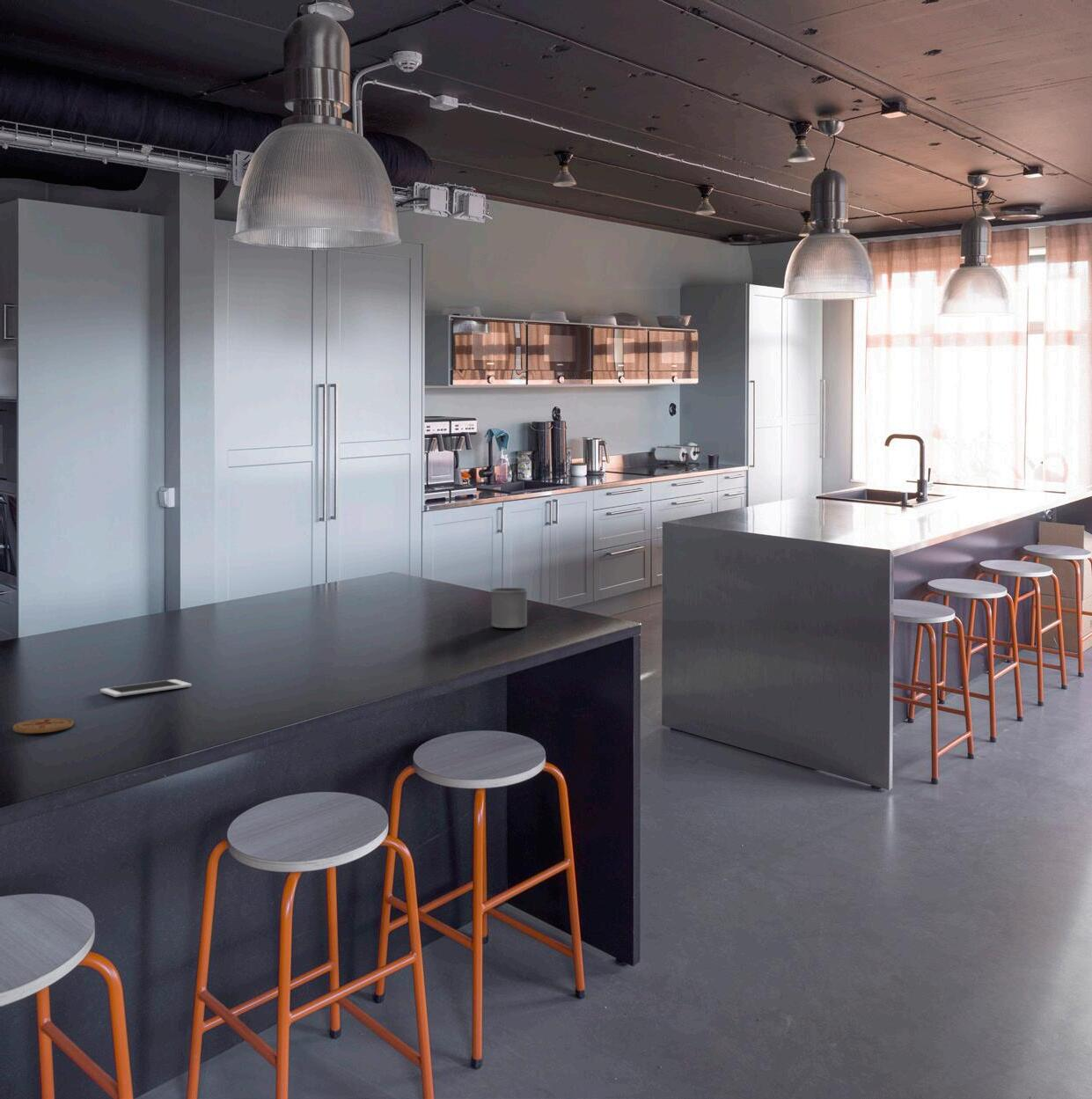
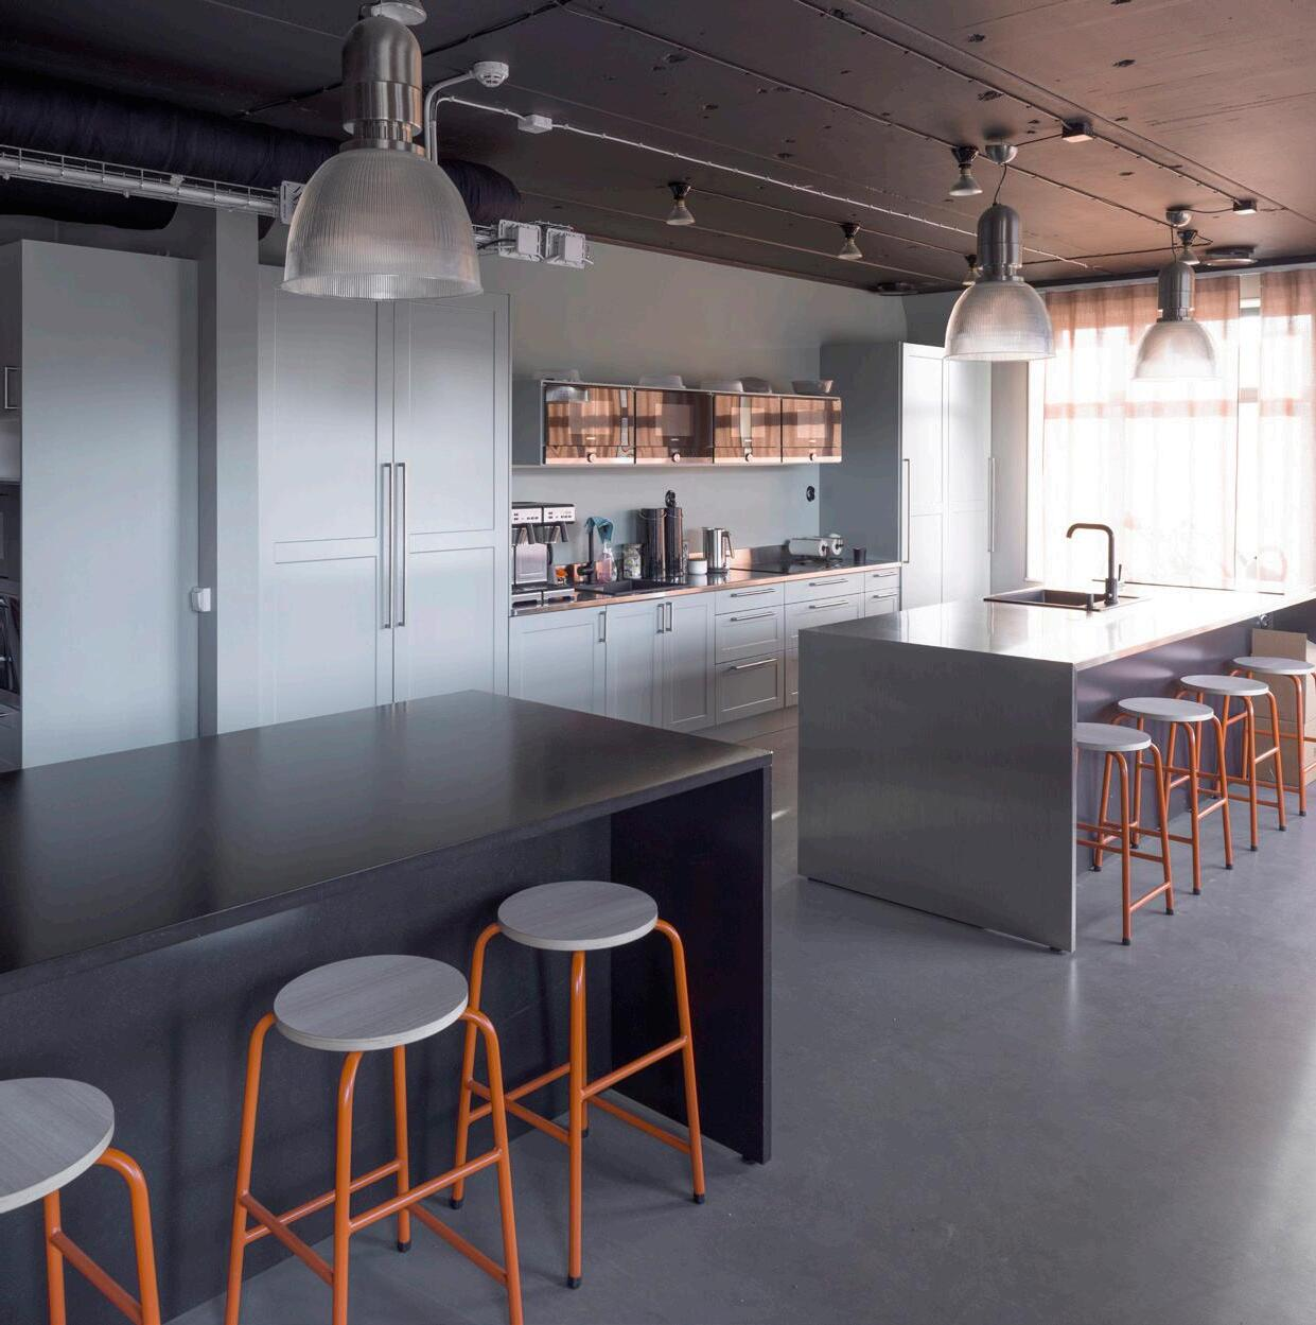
- coaster [12,717,75,734]
- cell phone [99,678,193,698]
- mug [489,587,529,629]
